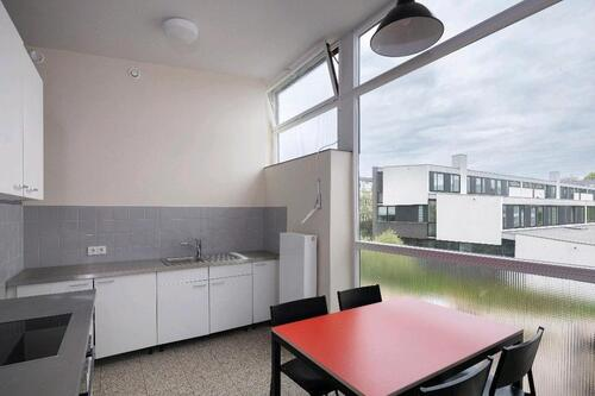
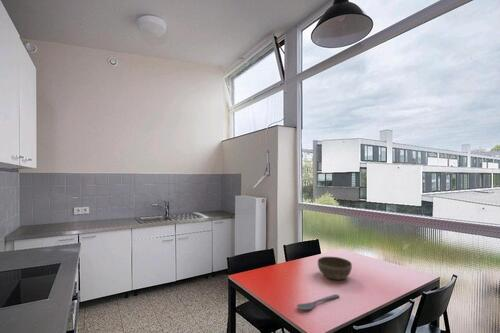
+ bowl [317,256,353,281]
+ spoon [296,293,340,311]
